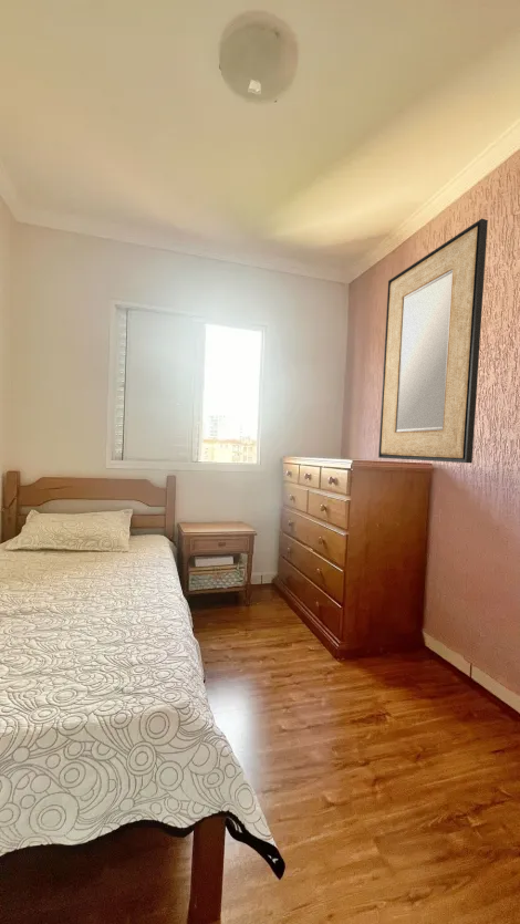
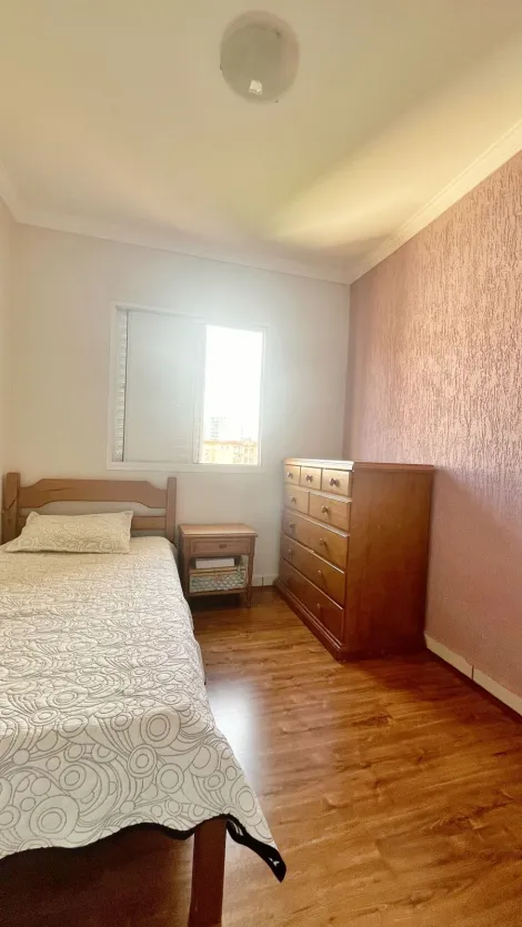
- home mirror [377,218,489,464]
